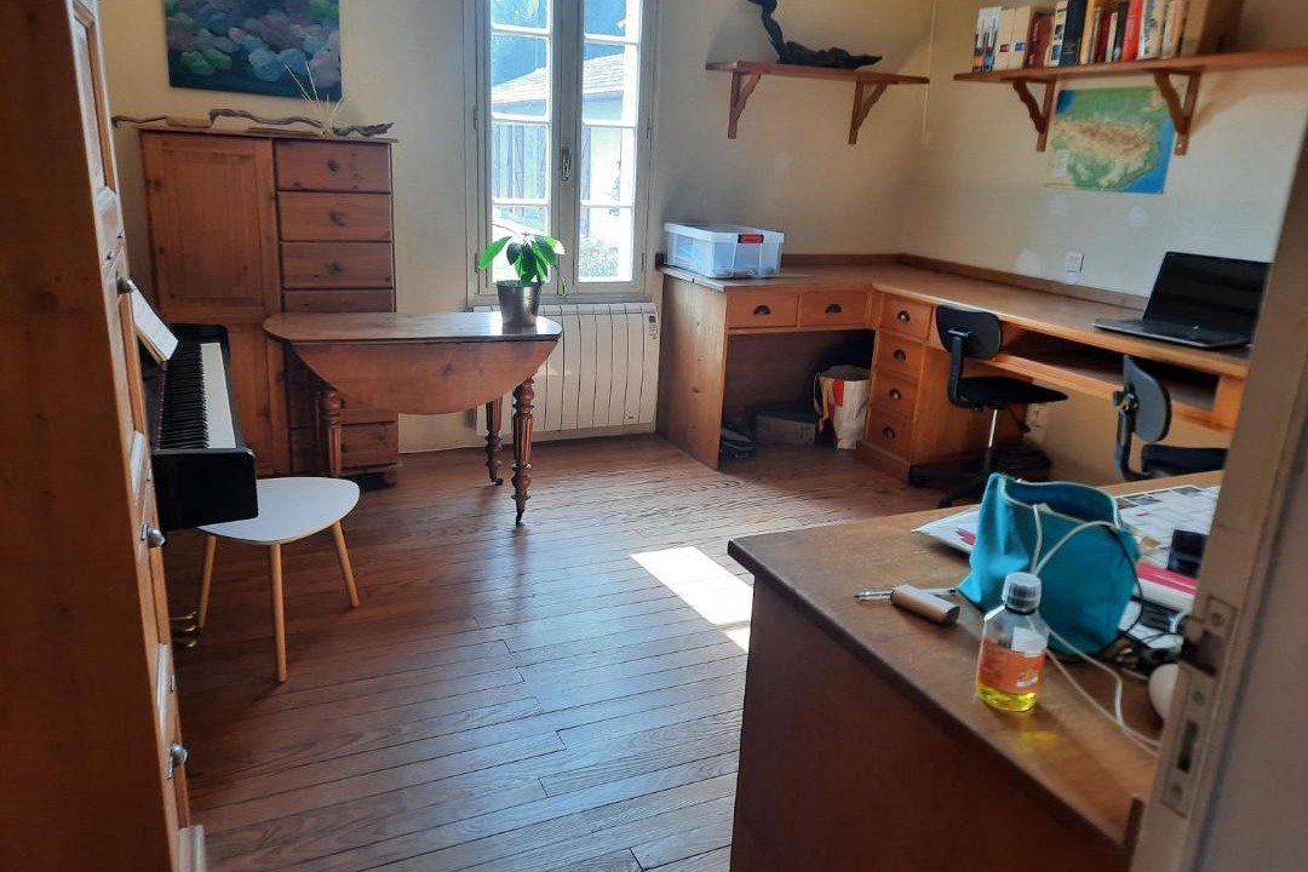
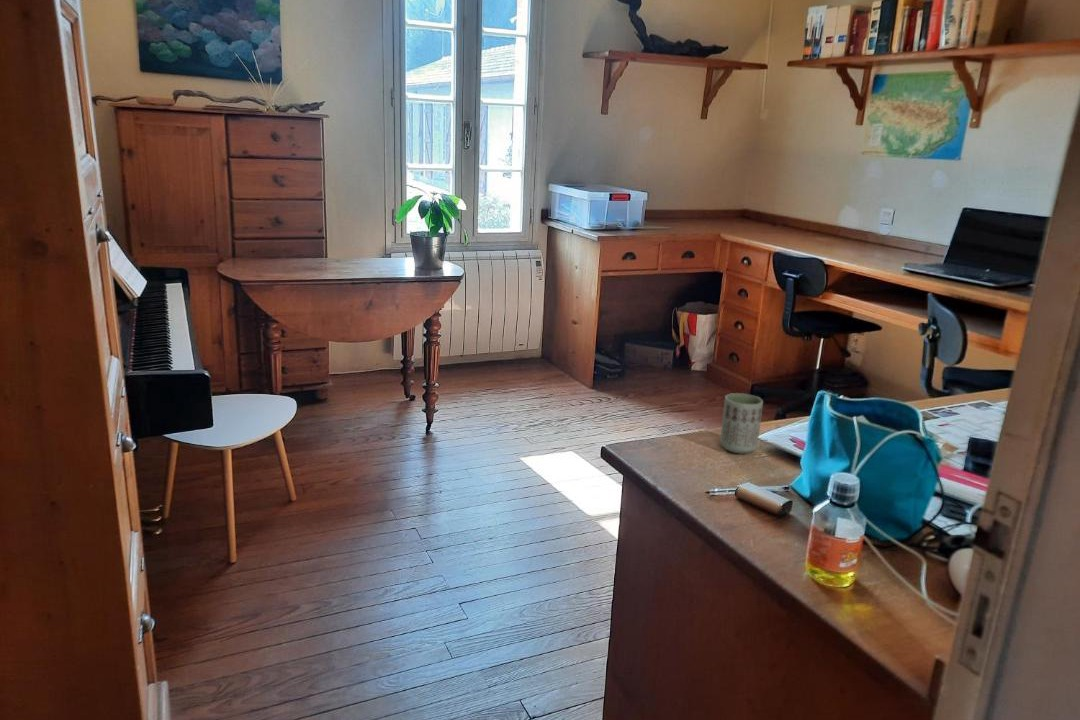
+ cup [719,392,764,455]
